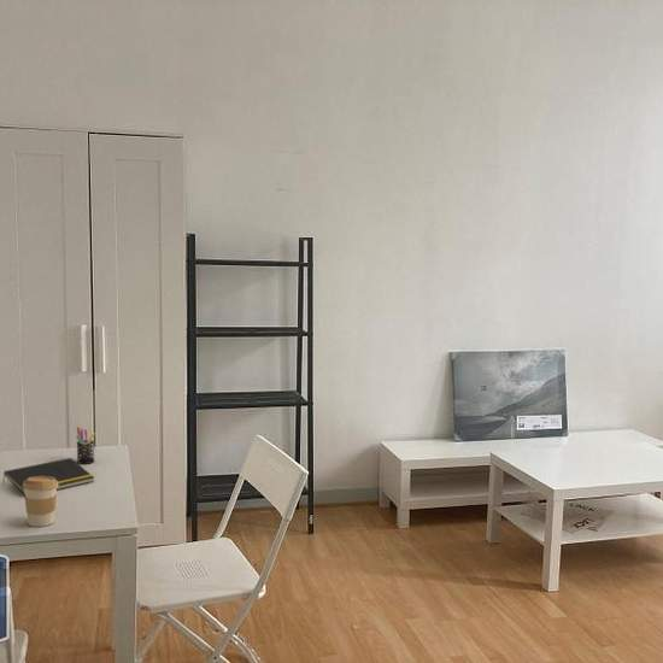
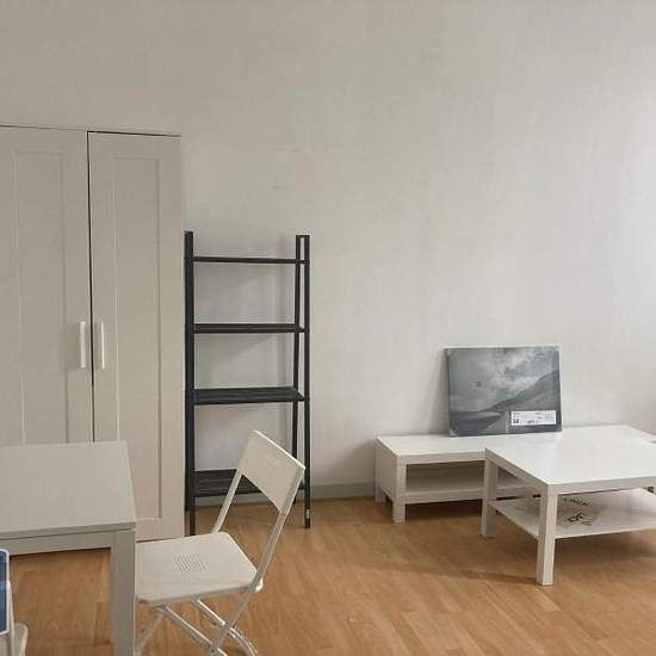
- pen holder [75,426,96,465]
- notepad [1,457,95,497]
- coffee cup [23,476,58,528]
